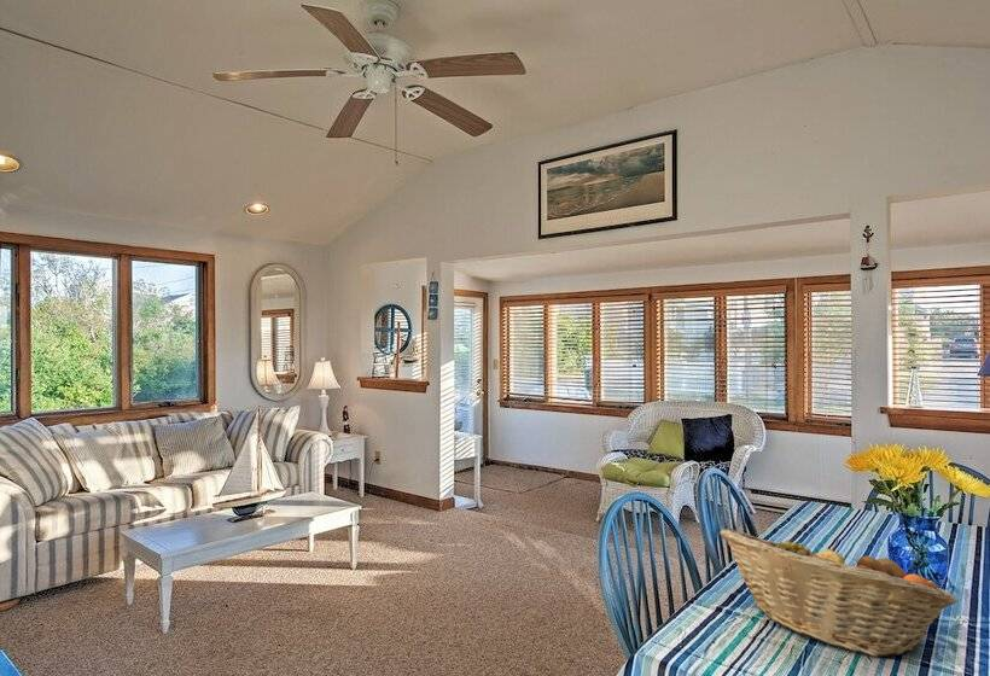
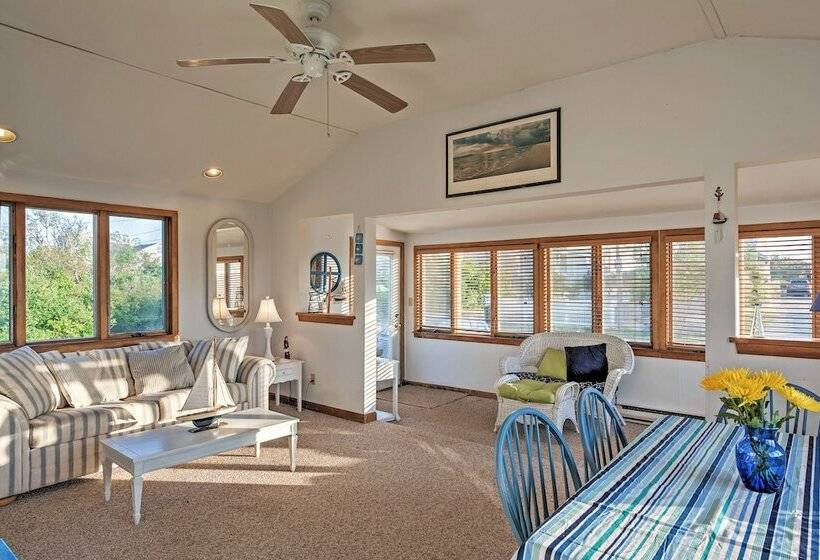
- fruit basket [718,528,959,658]
